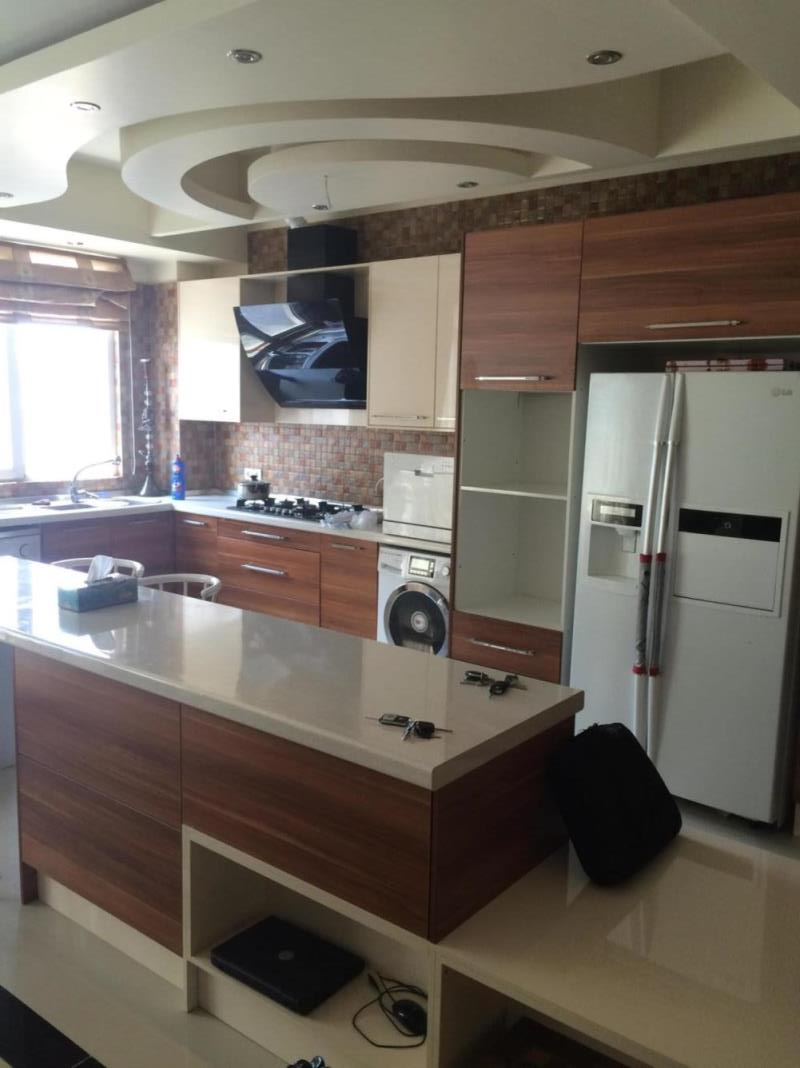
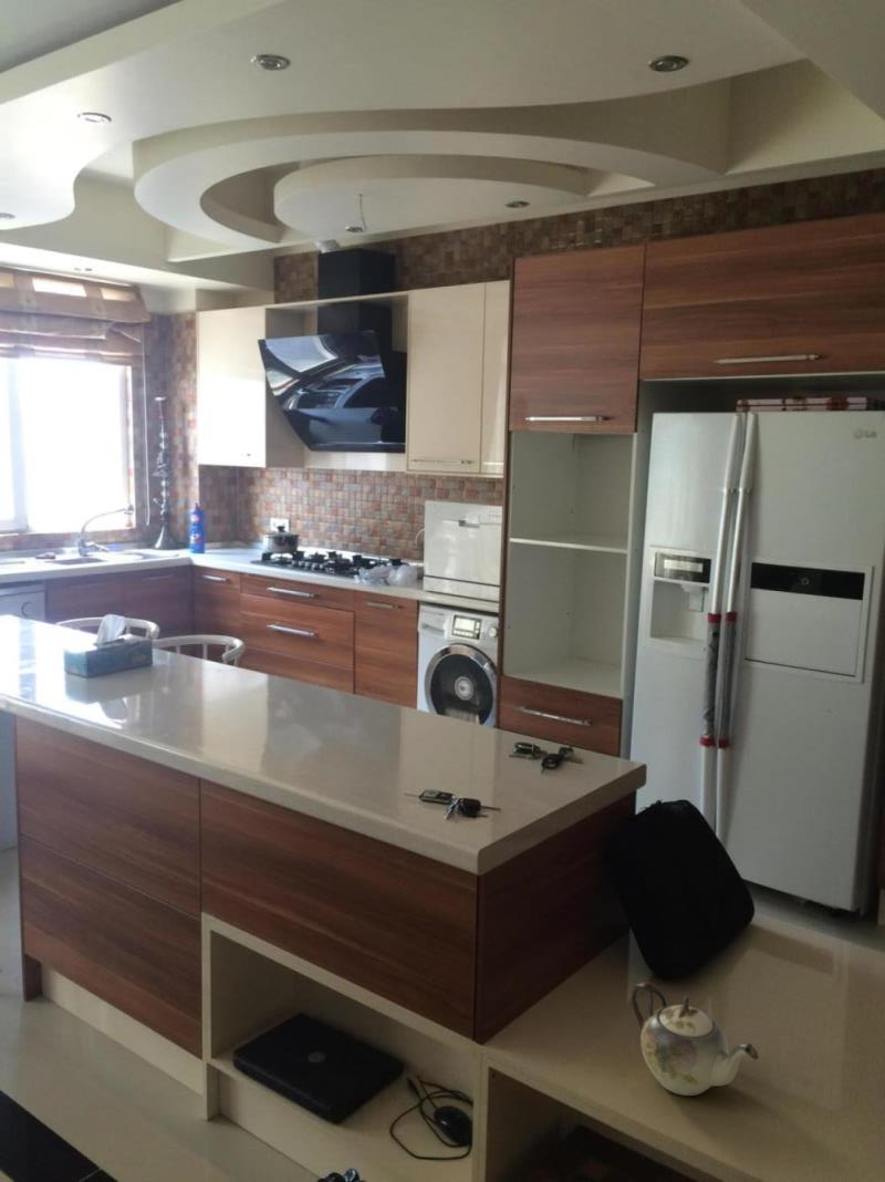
+ teapot [631,981,760,1097]
